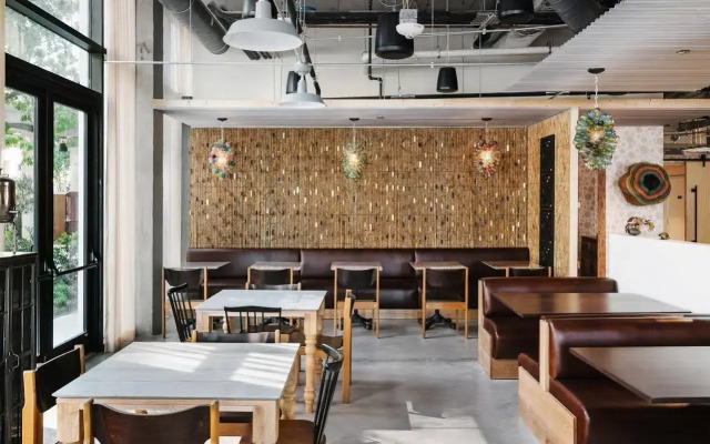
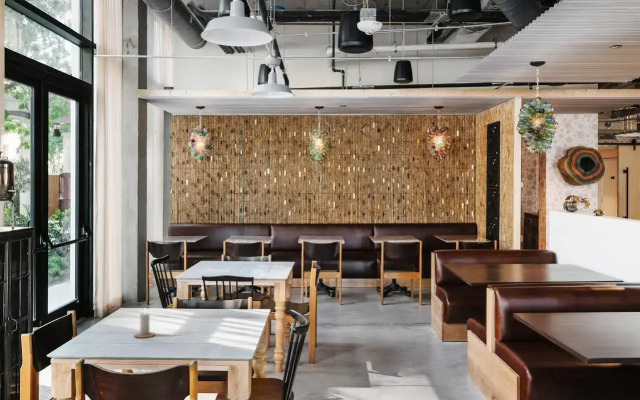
+ candle [133,309,156,339]
